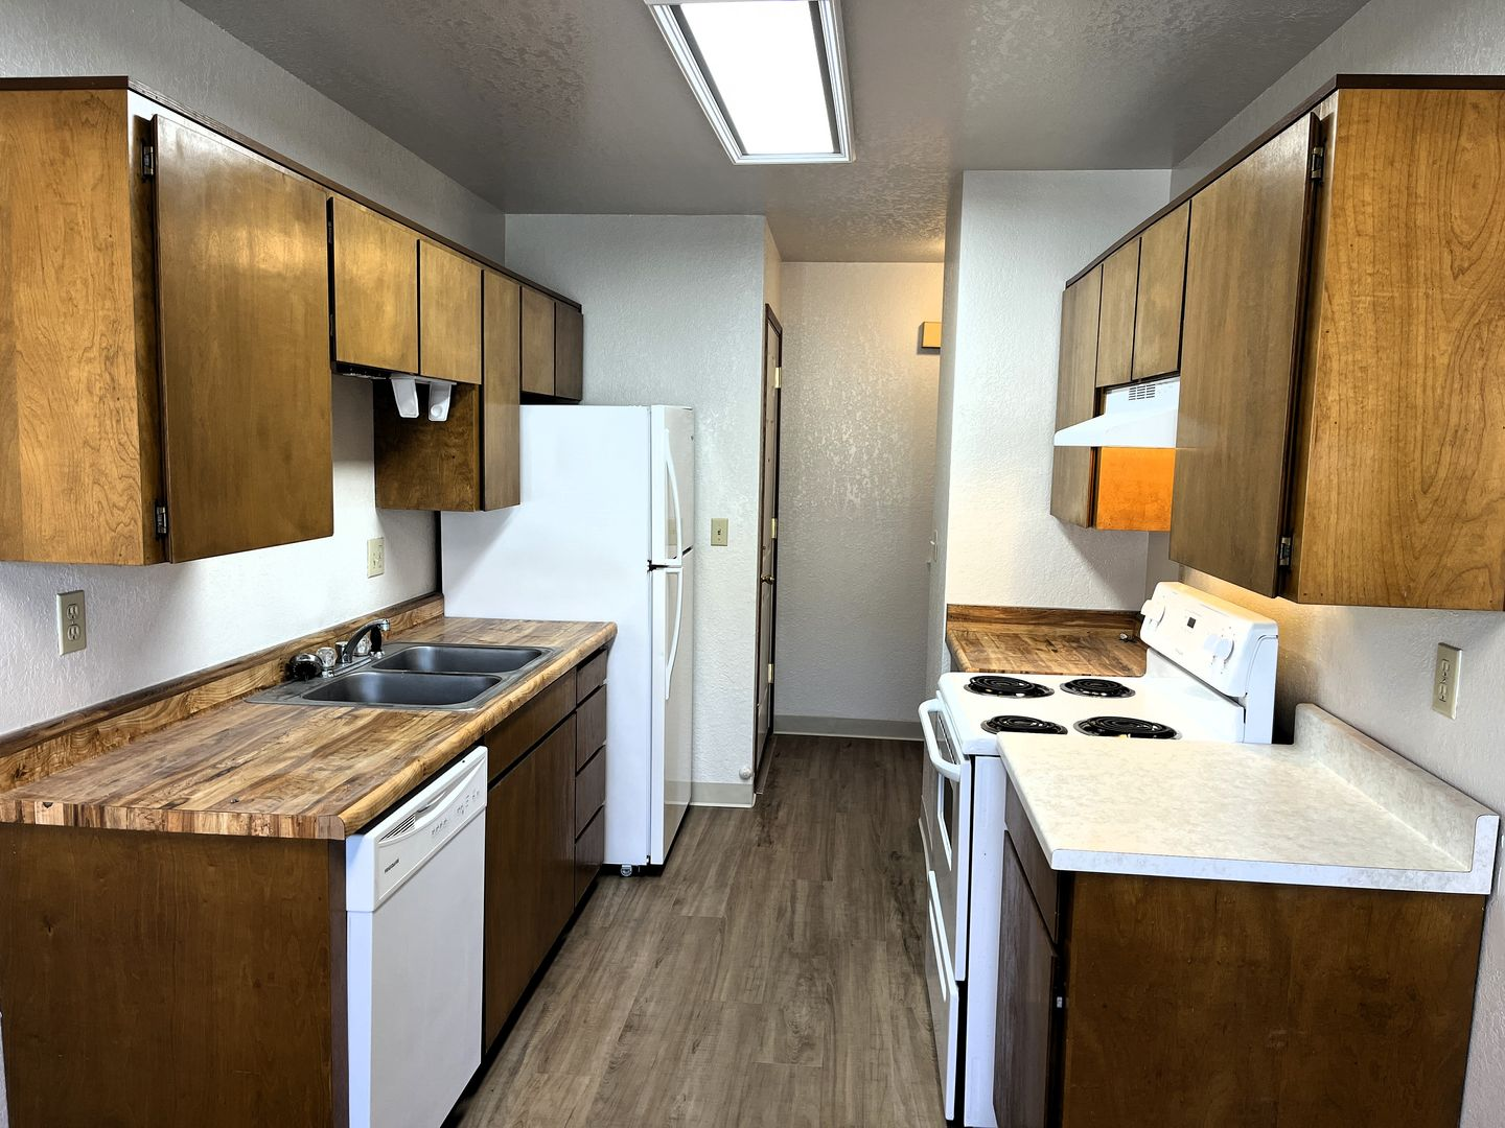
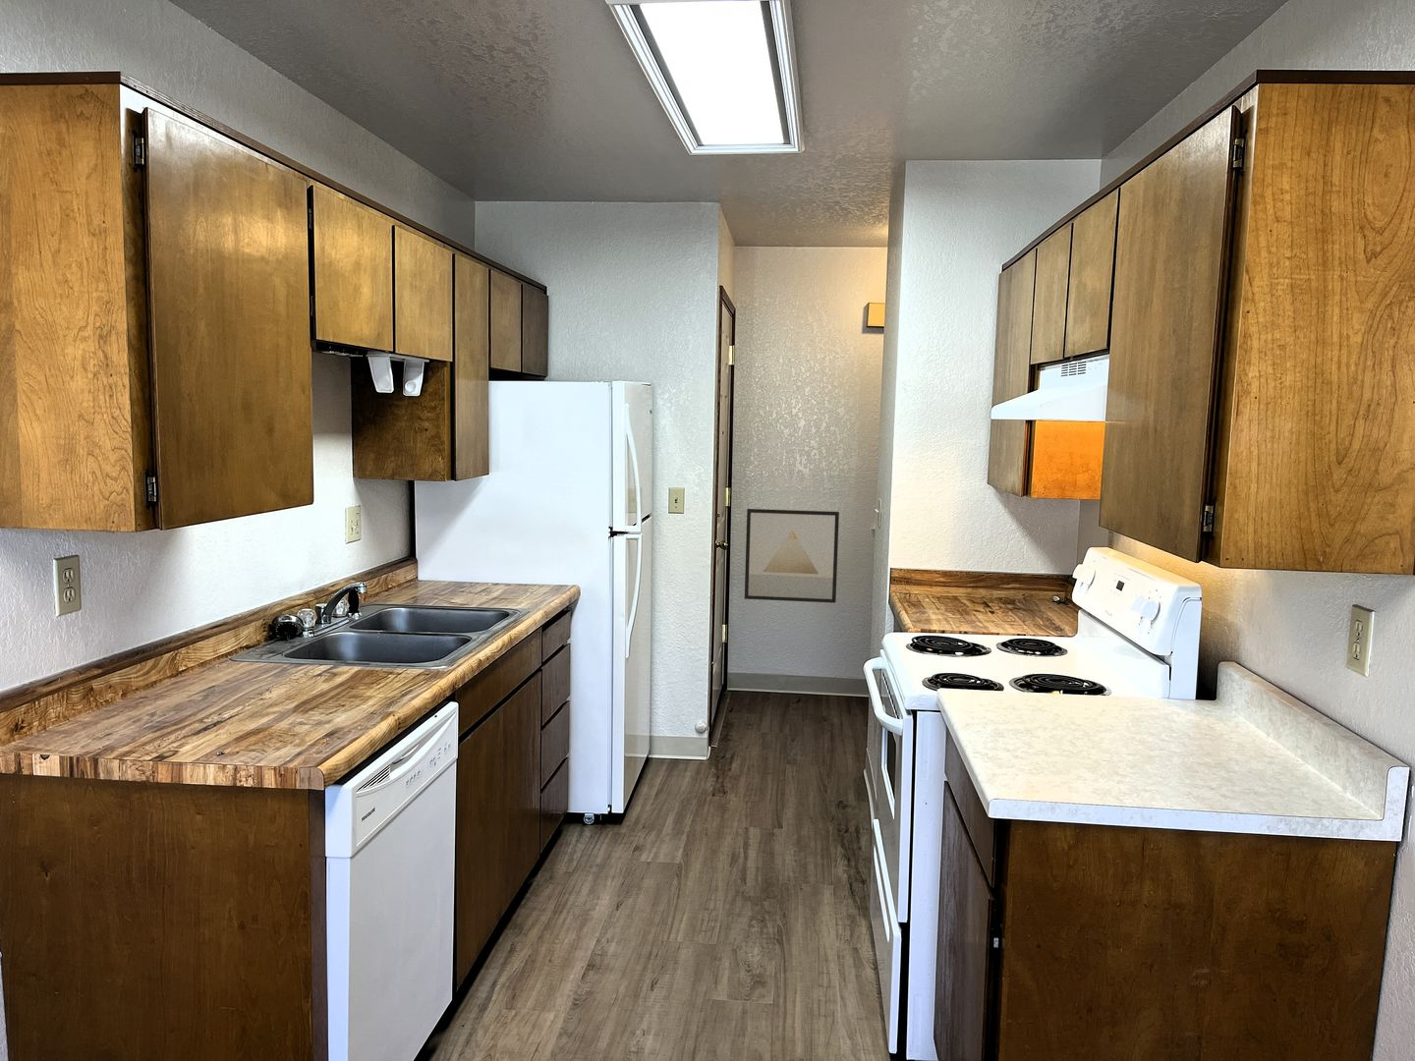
+ wall art [744,508,840,604]
